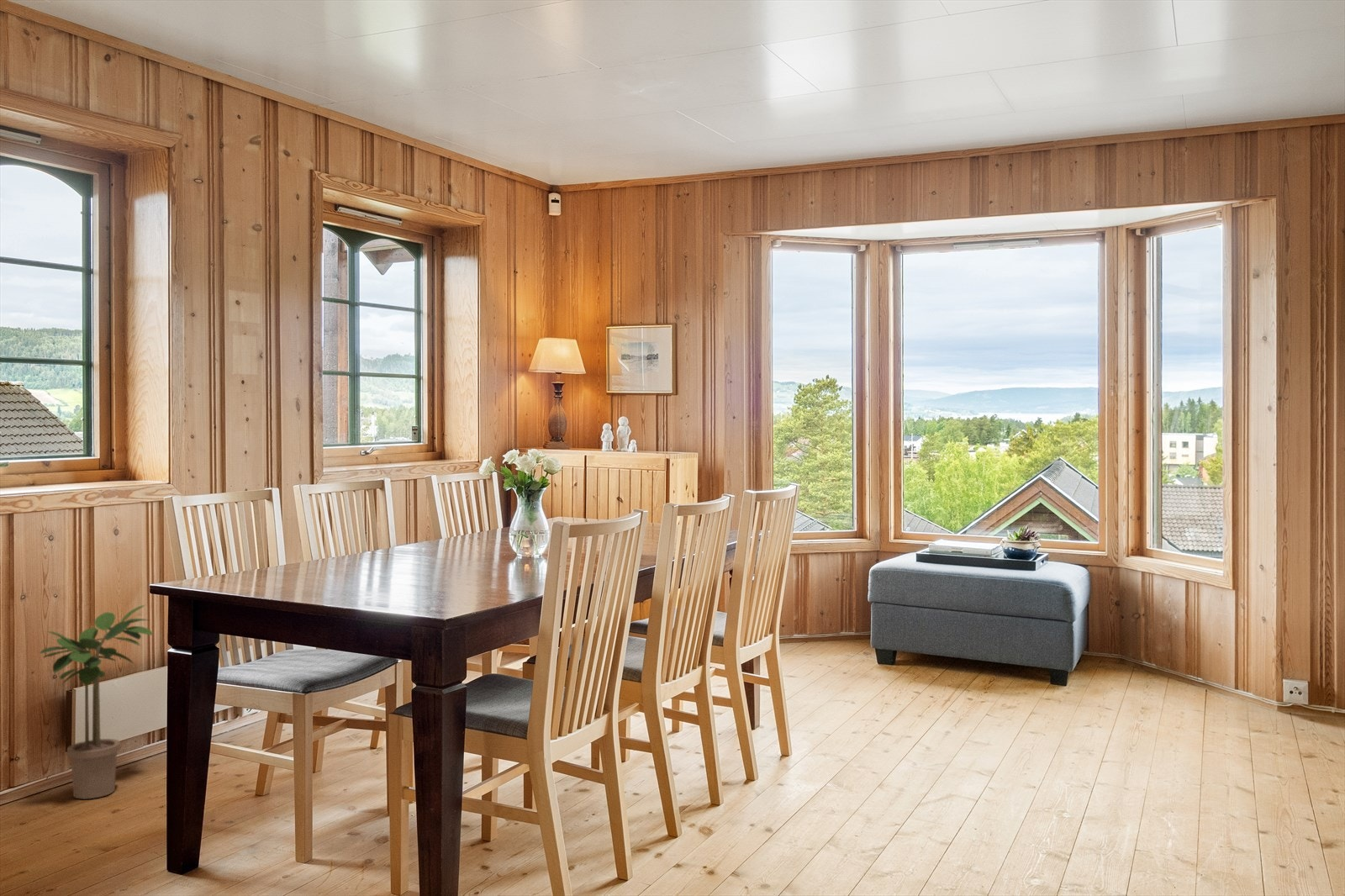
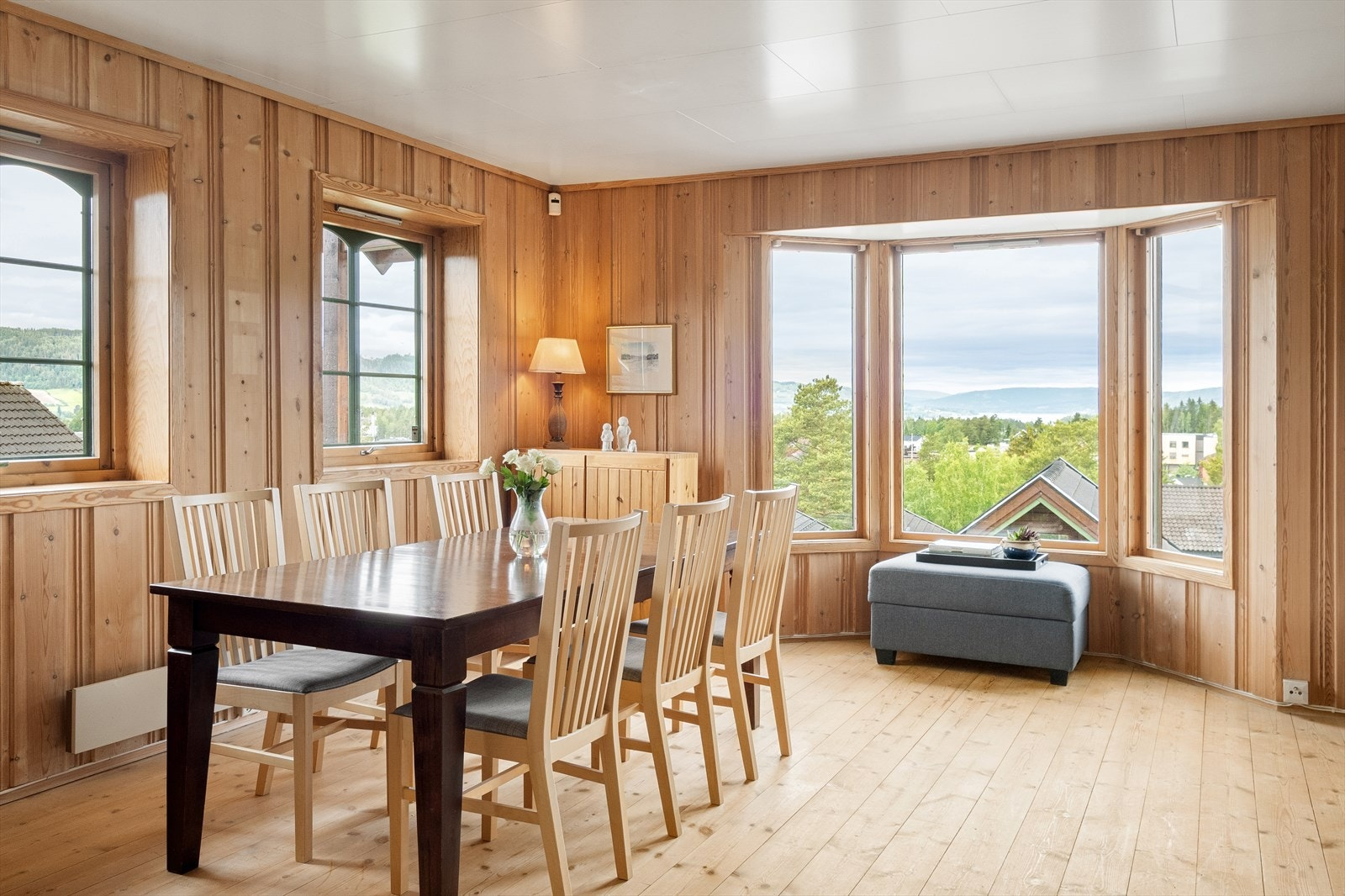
- potted plant [39,604,154,800]
